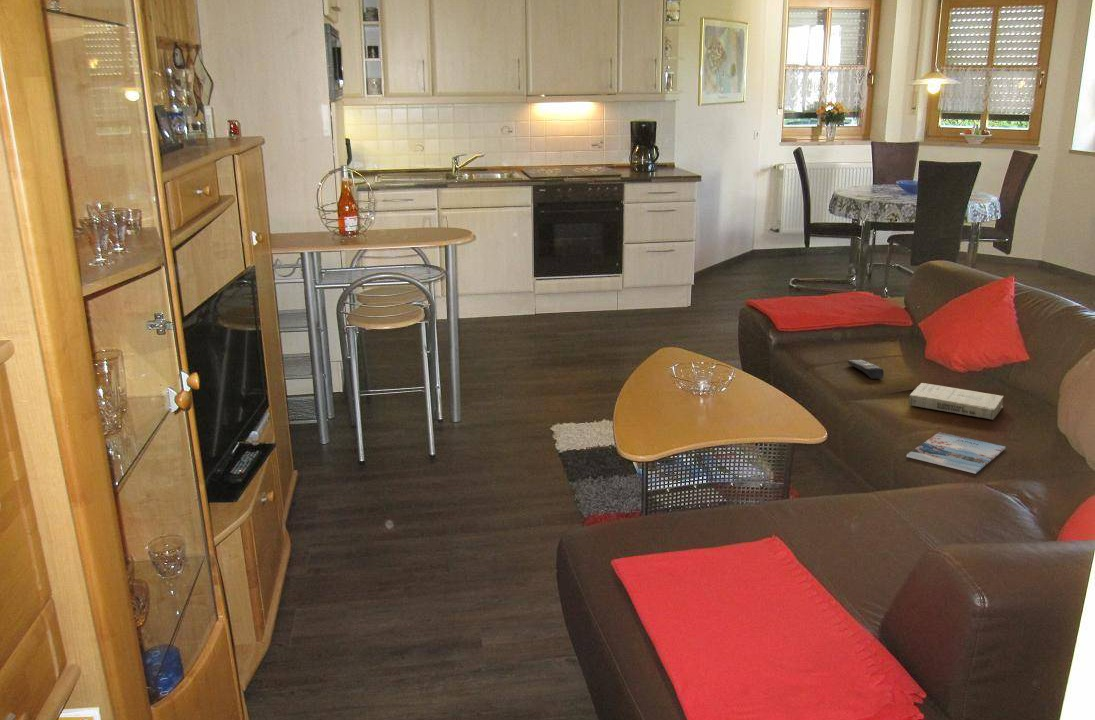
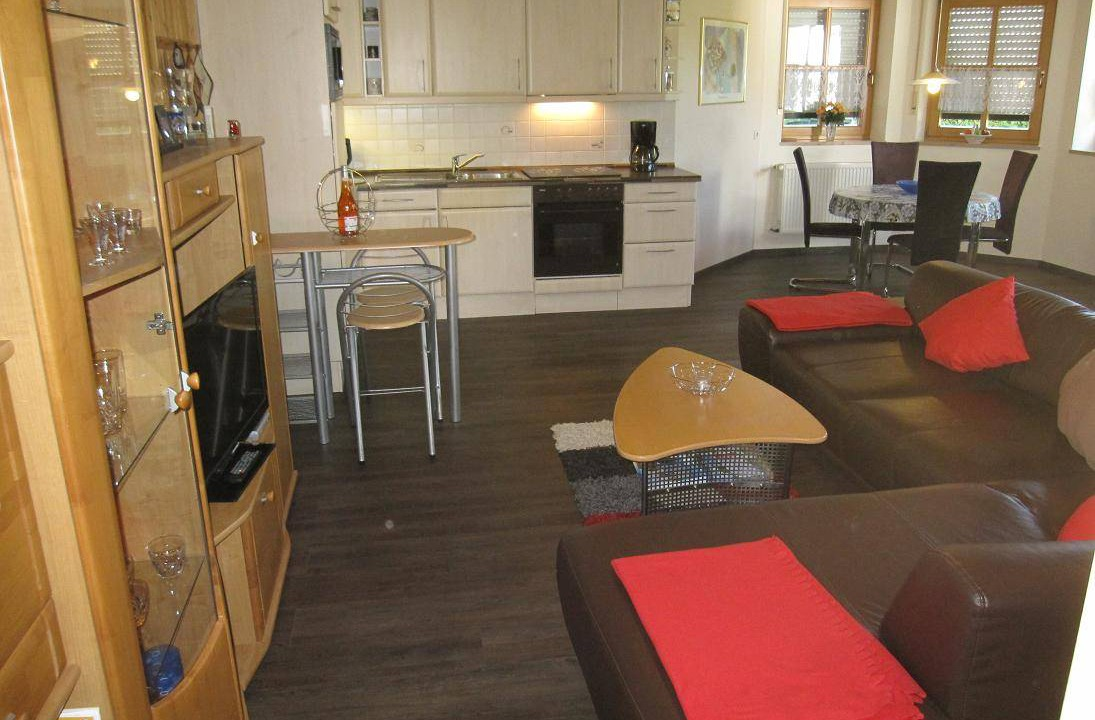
- magazine [905,431,1007,475]
- remote control [847,359,885,380]
- book [908,382,1005,421]
